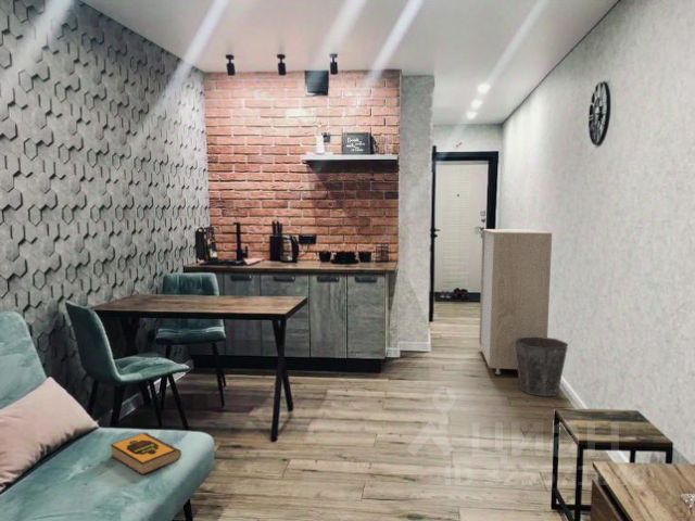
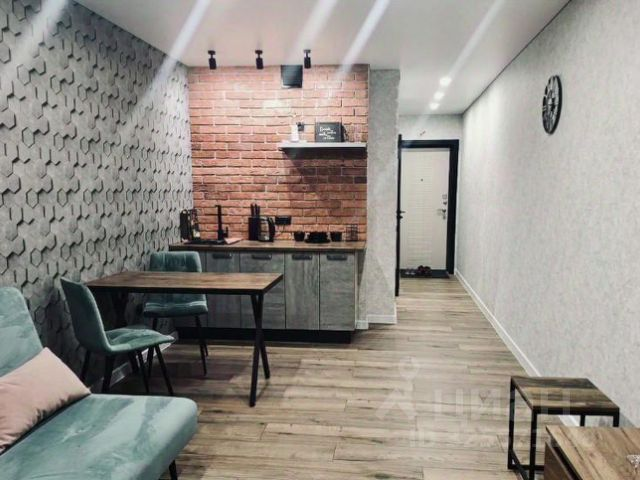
- hardback book [110,431,182,476]
- waste bin [515,336,569,397]
- storage cabinet [478,228,553,376]
